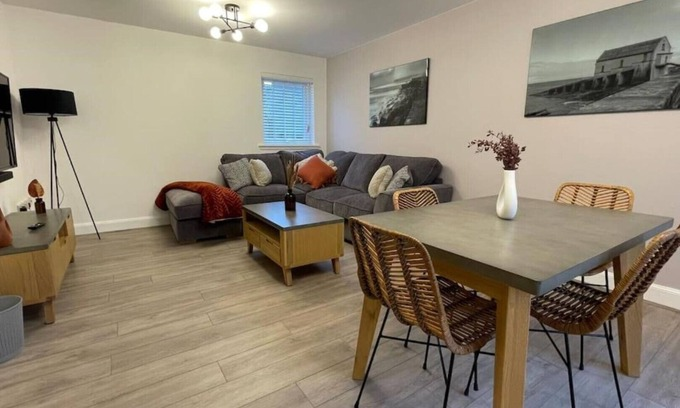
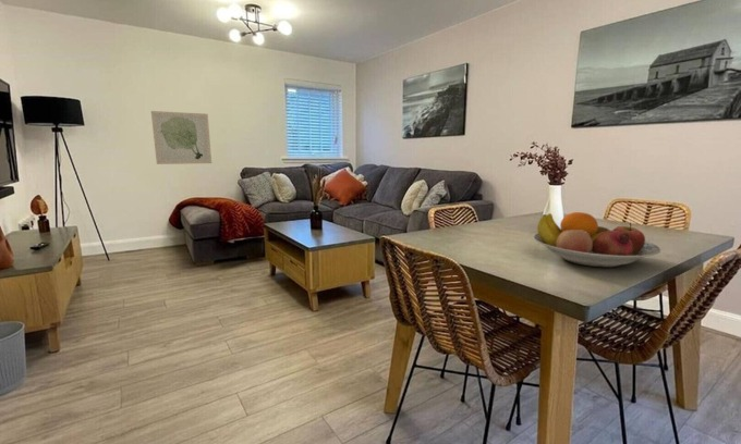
+ fruit bowl [532,211,661,268]
+ wall art [150,110,212,165]
